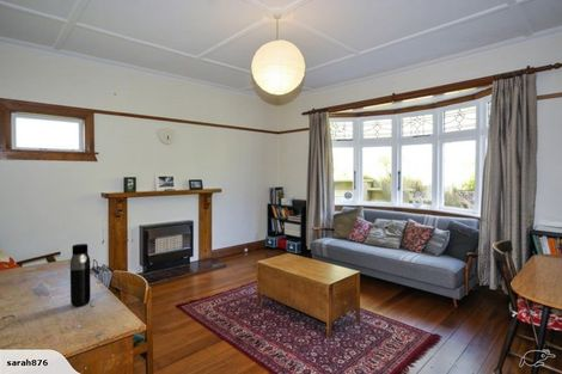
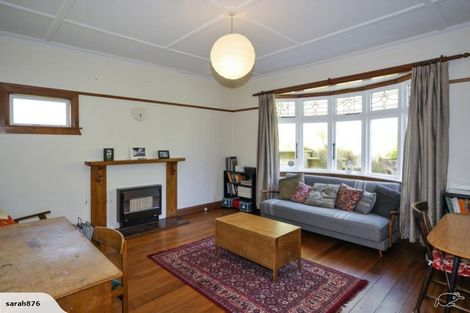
- water bottle [69,243,92,307]
